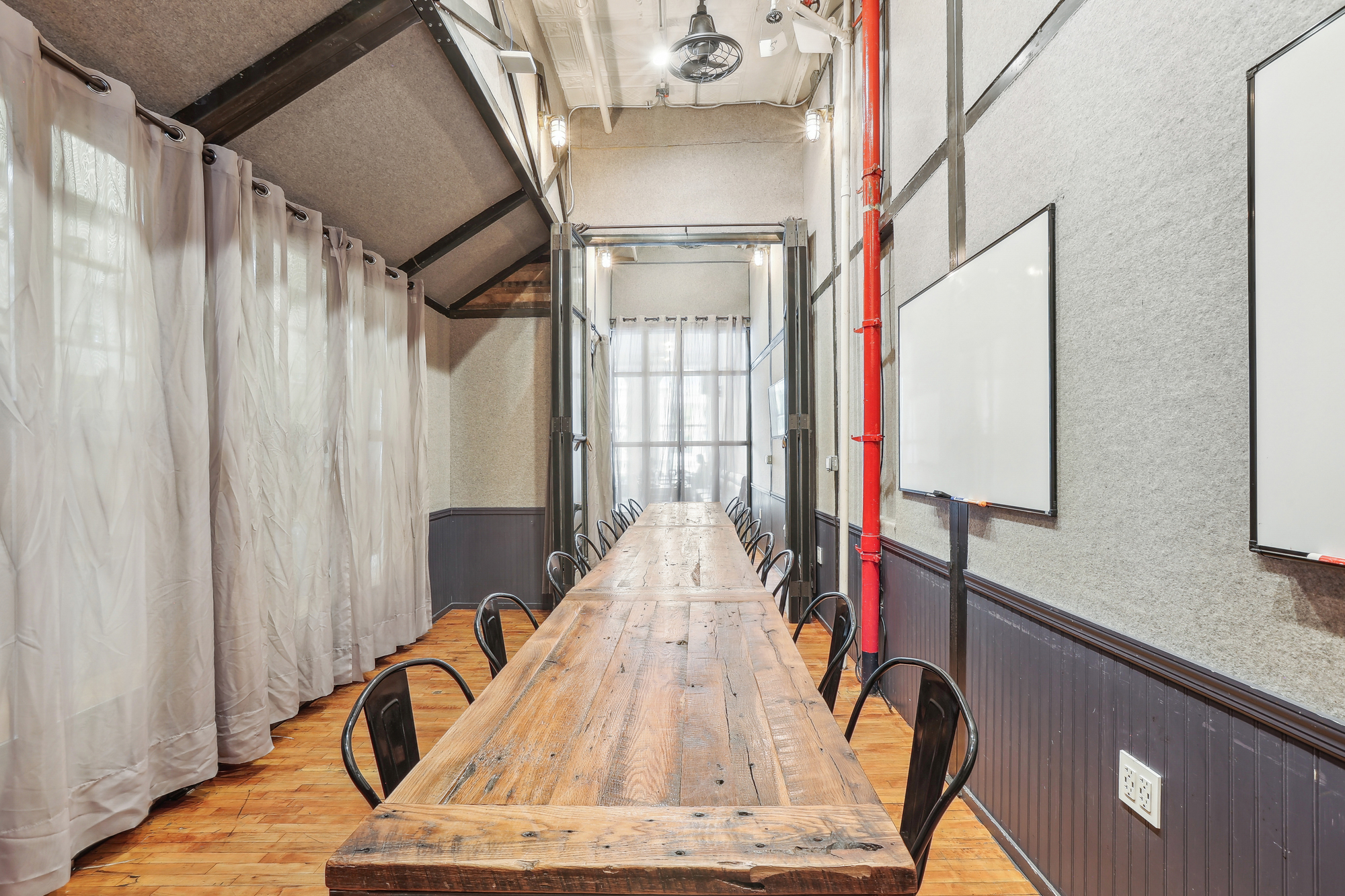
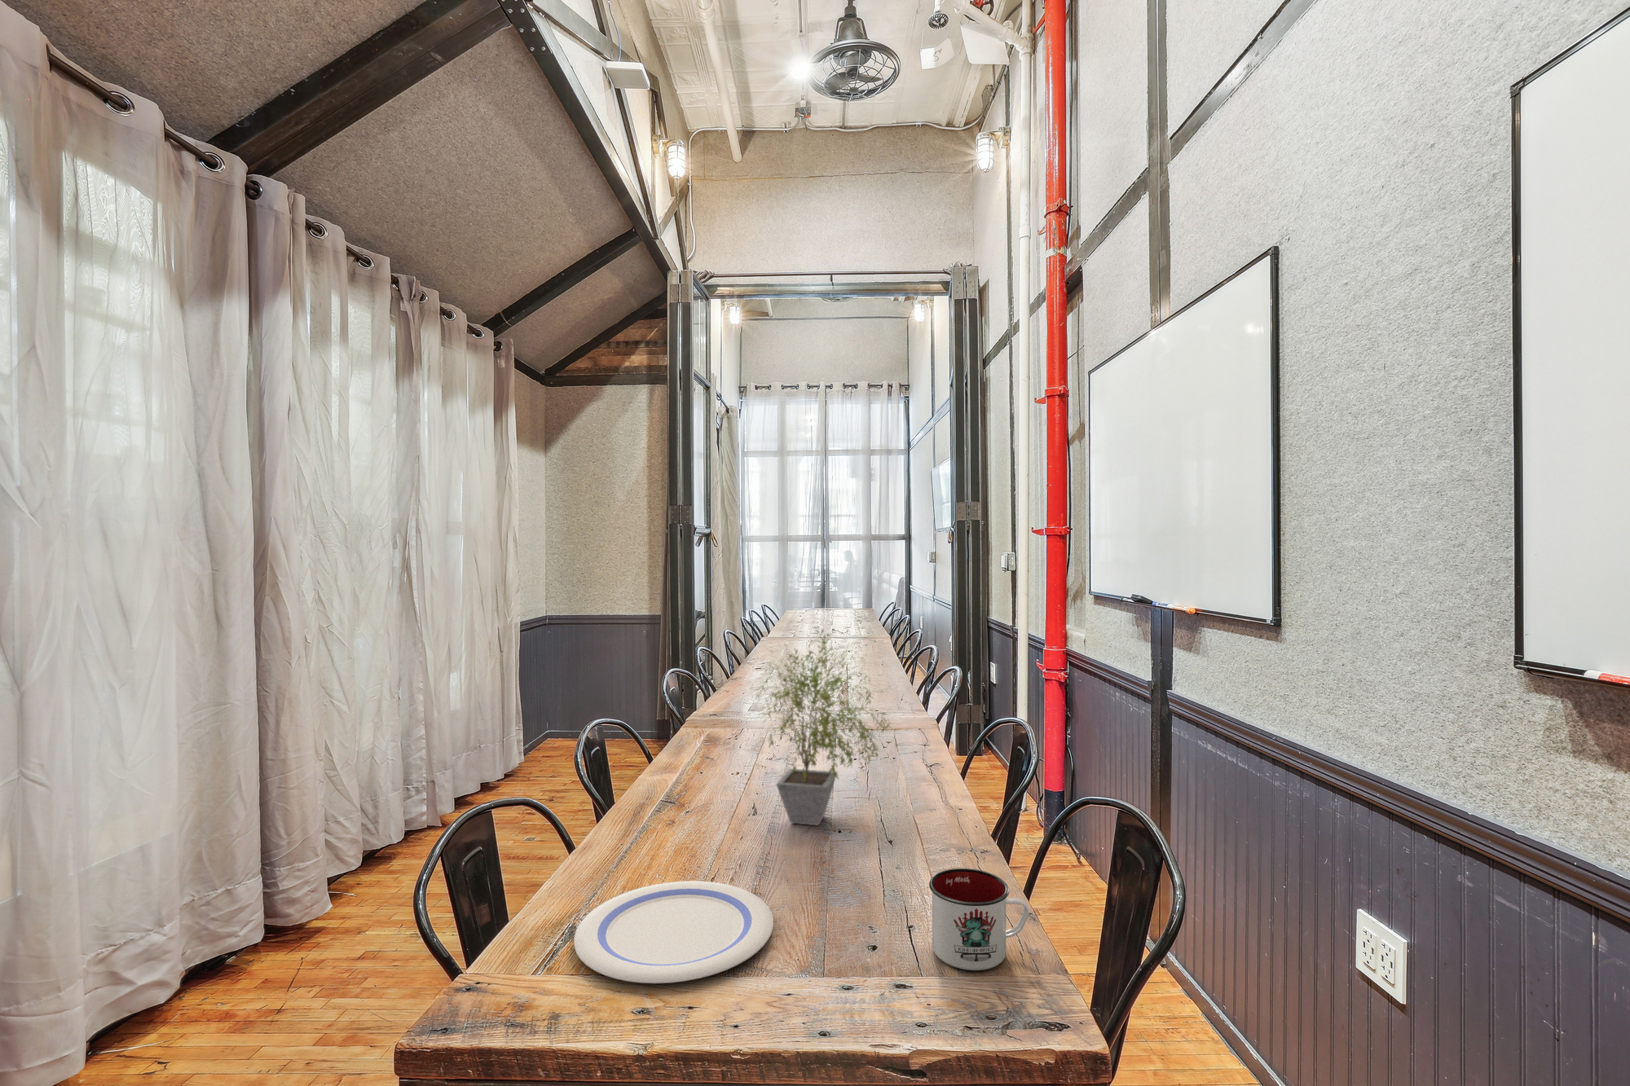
+ plate [573,881,774,984]
+ mug [928,868,1029,971]
+ potted plant [749,628,892,827]
